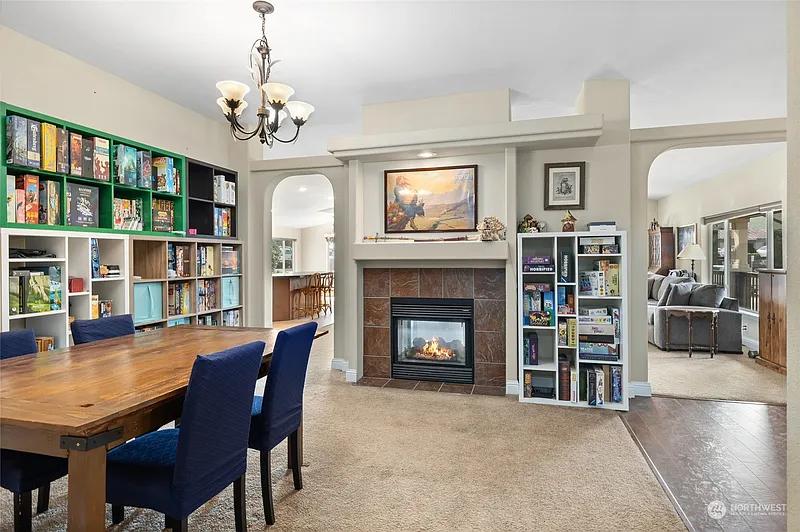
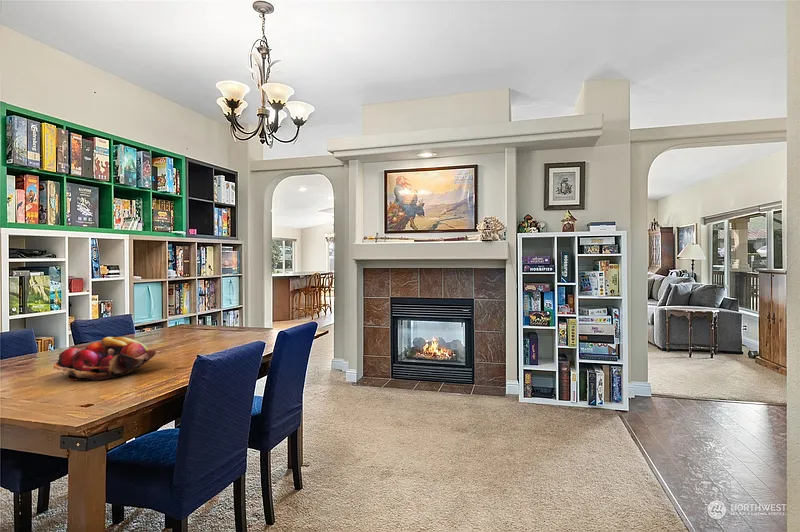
+ fruit basket [53,336,157,382]
